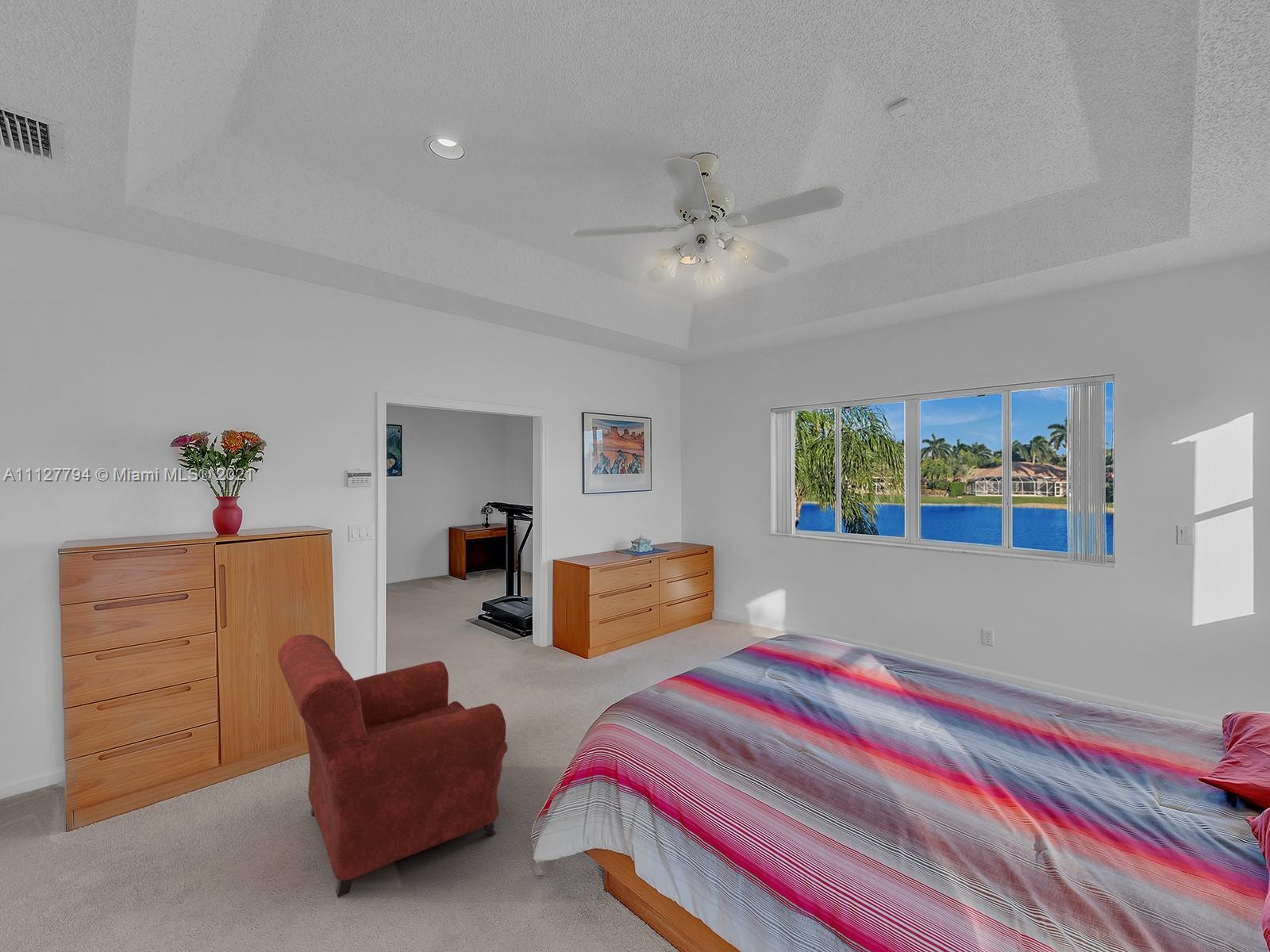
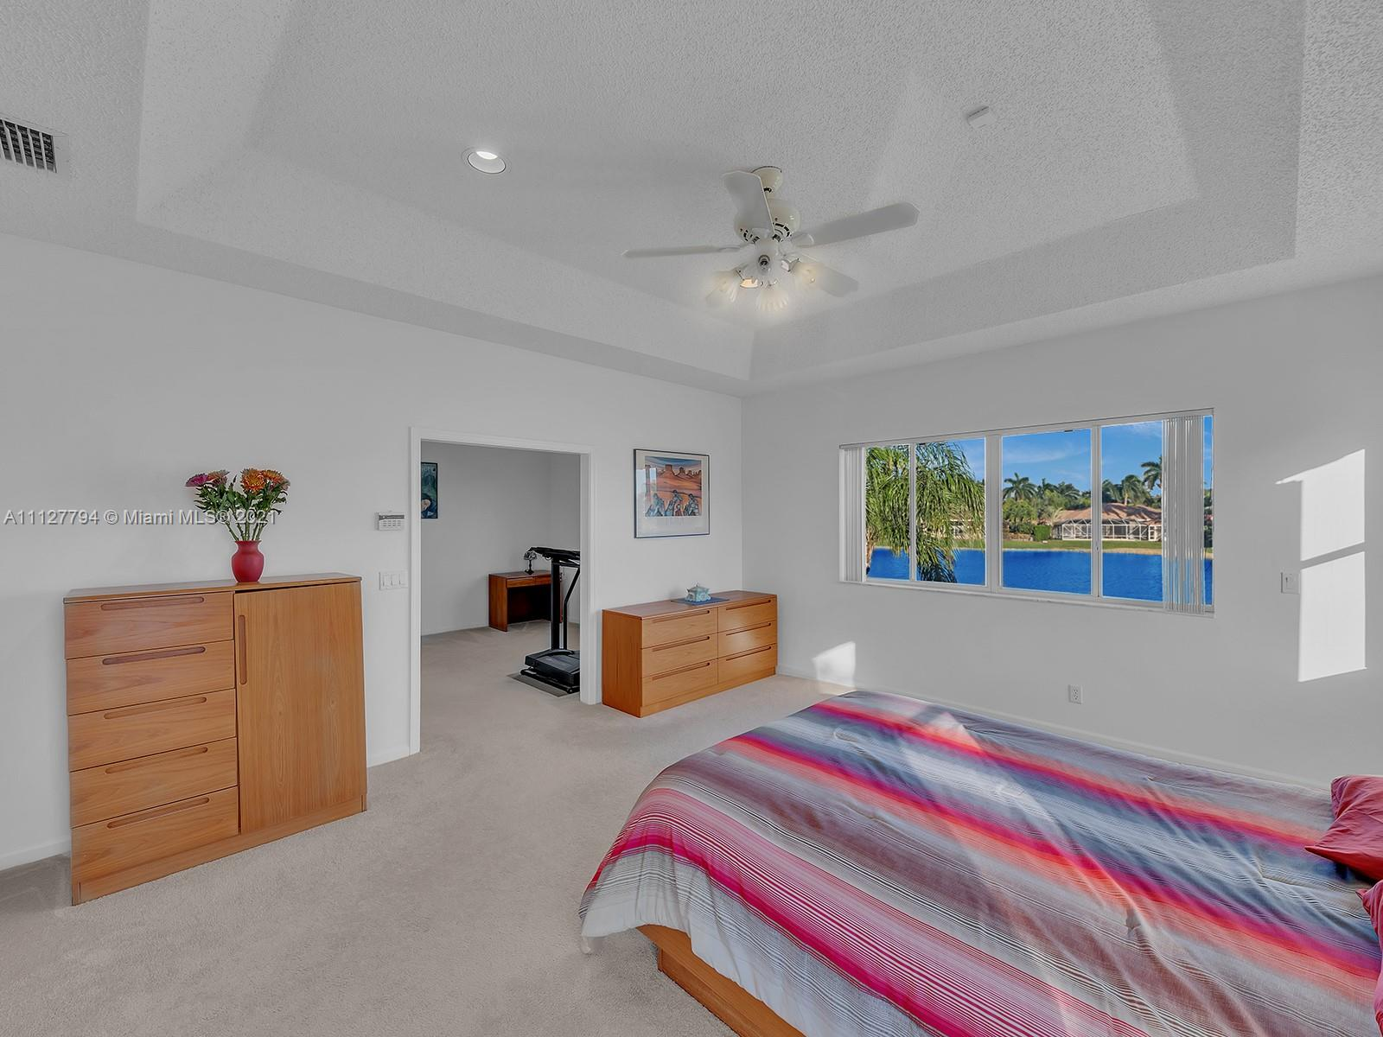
- armchair [277,634,509,898]
